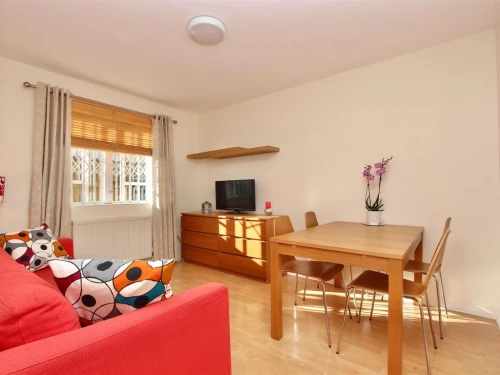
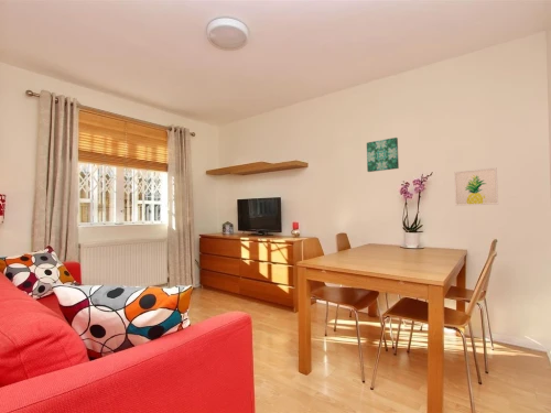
+ wall art [453,167,499,207]
+ wall art [366,137,400,173]
